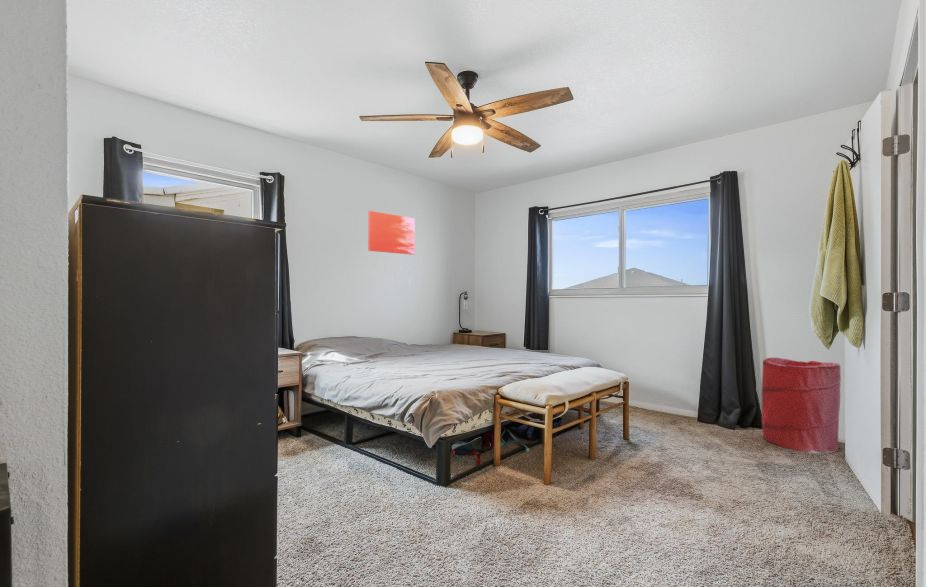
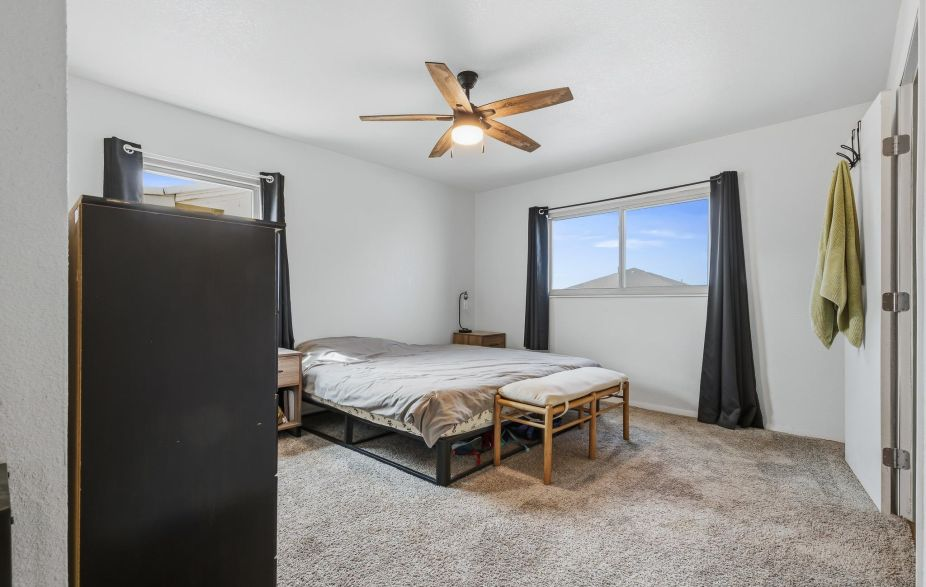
- laundry hamper [761,357,842,454]
- wall art [367,210,416,256]
